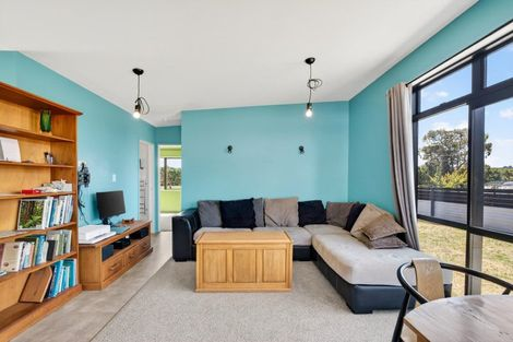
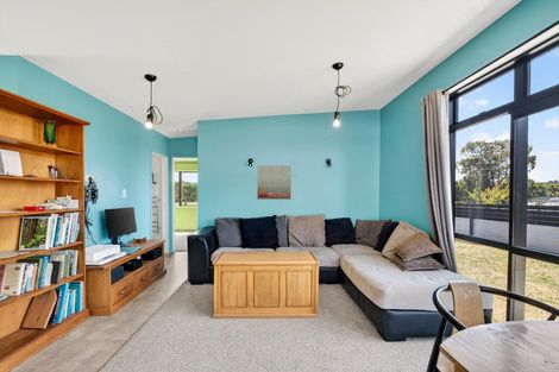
+ wall art [256,164,293,201]
